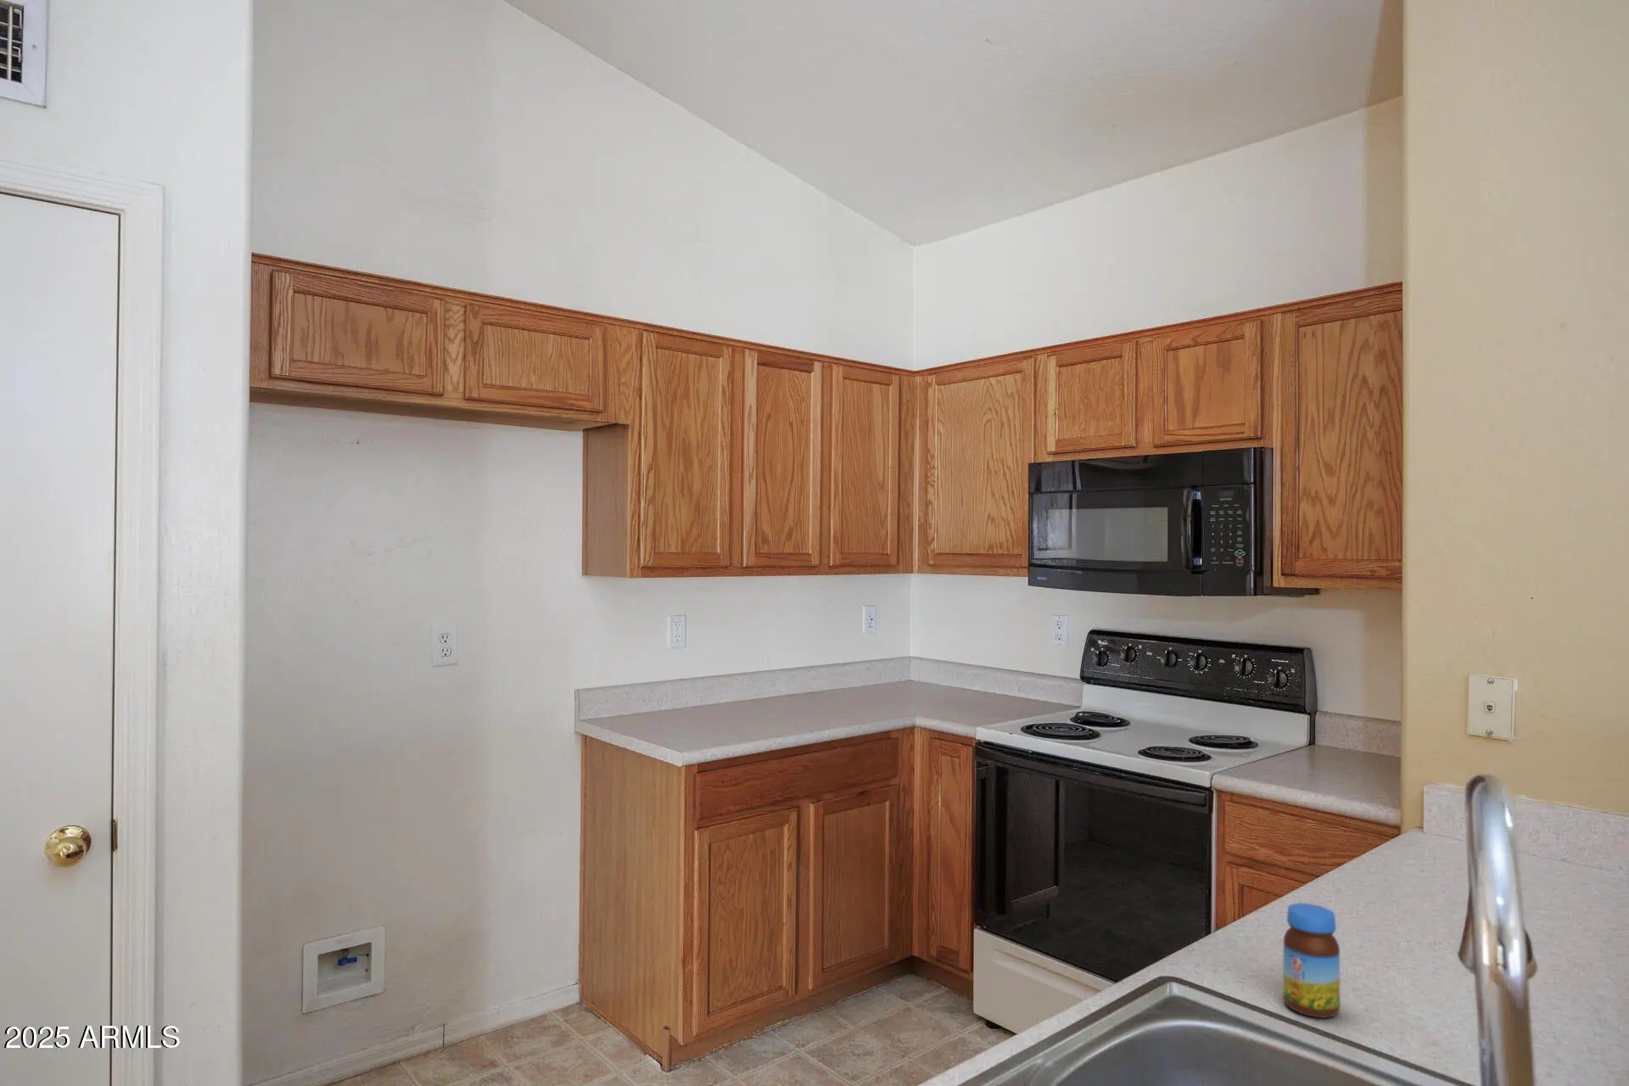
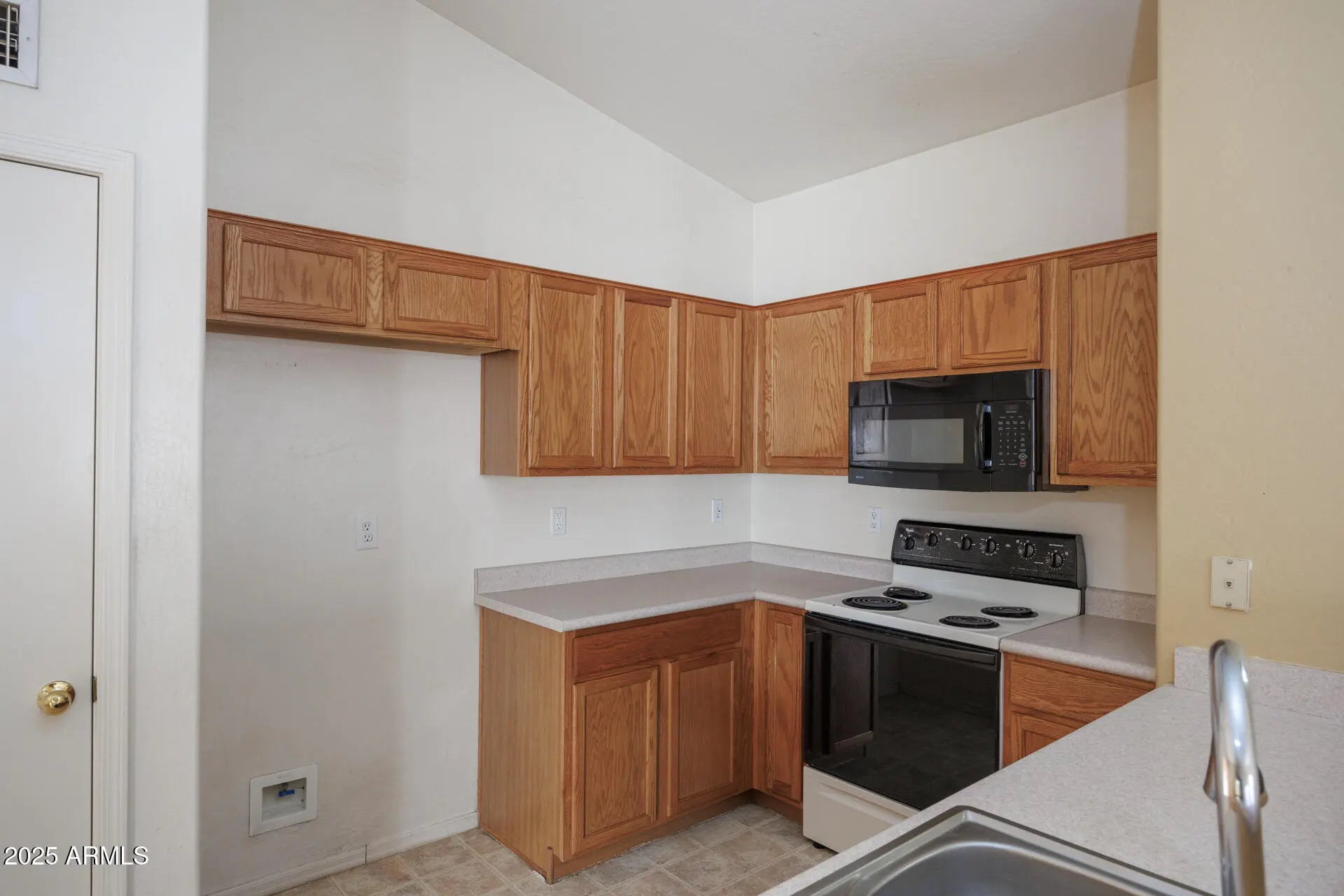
- jar [1282,903,1342,1019]
